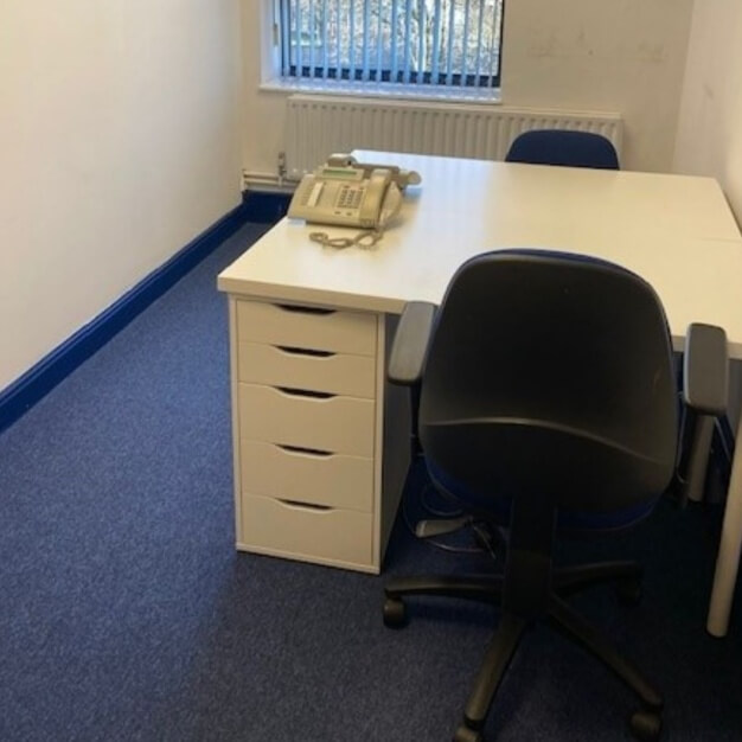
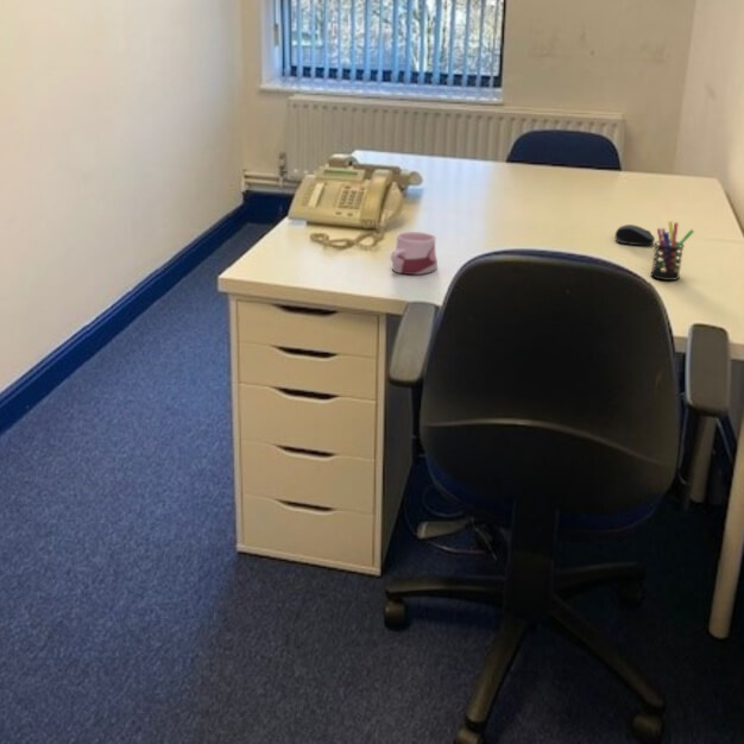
+ computer mouse [614,223,656,246]
+ pen holder [649,220,695,282]
+ mug [390,231,439,276]
